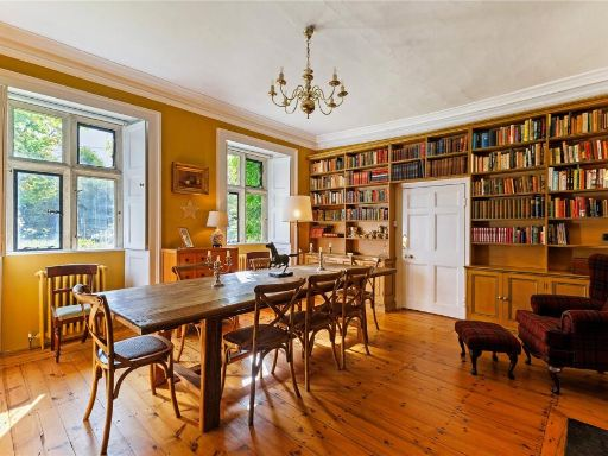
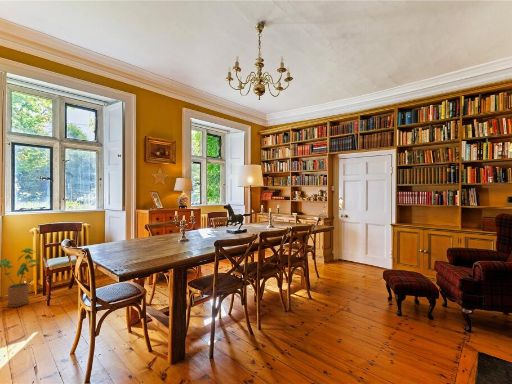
+ house plant [0,247,40,308]
